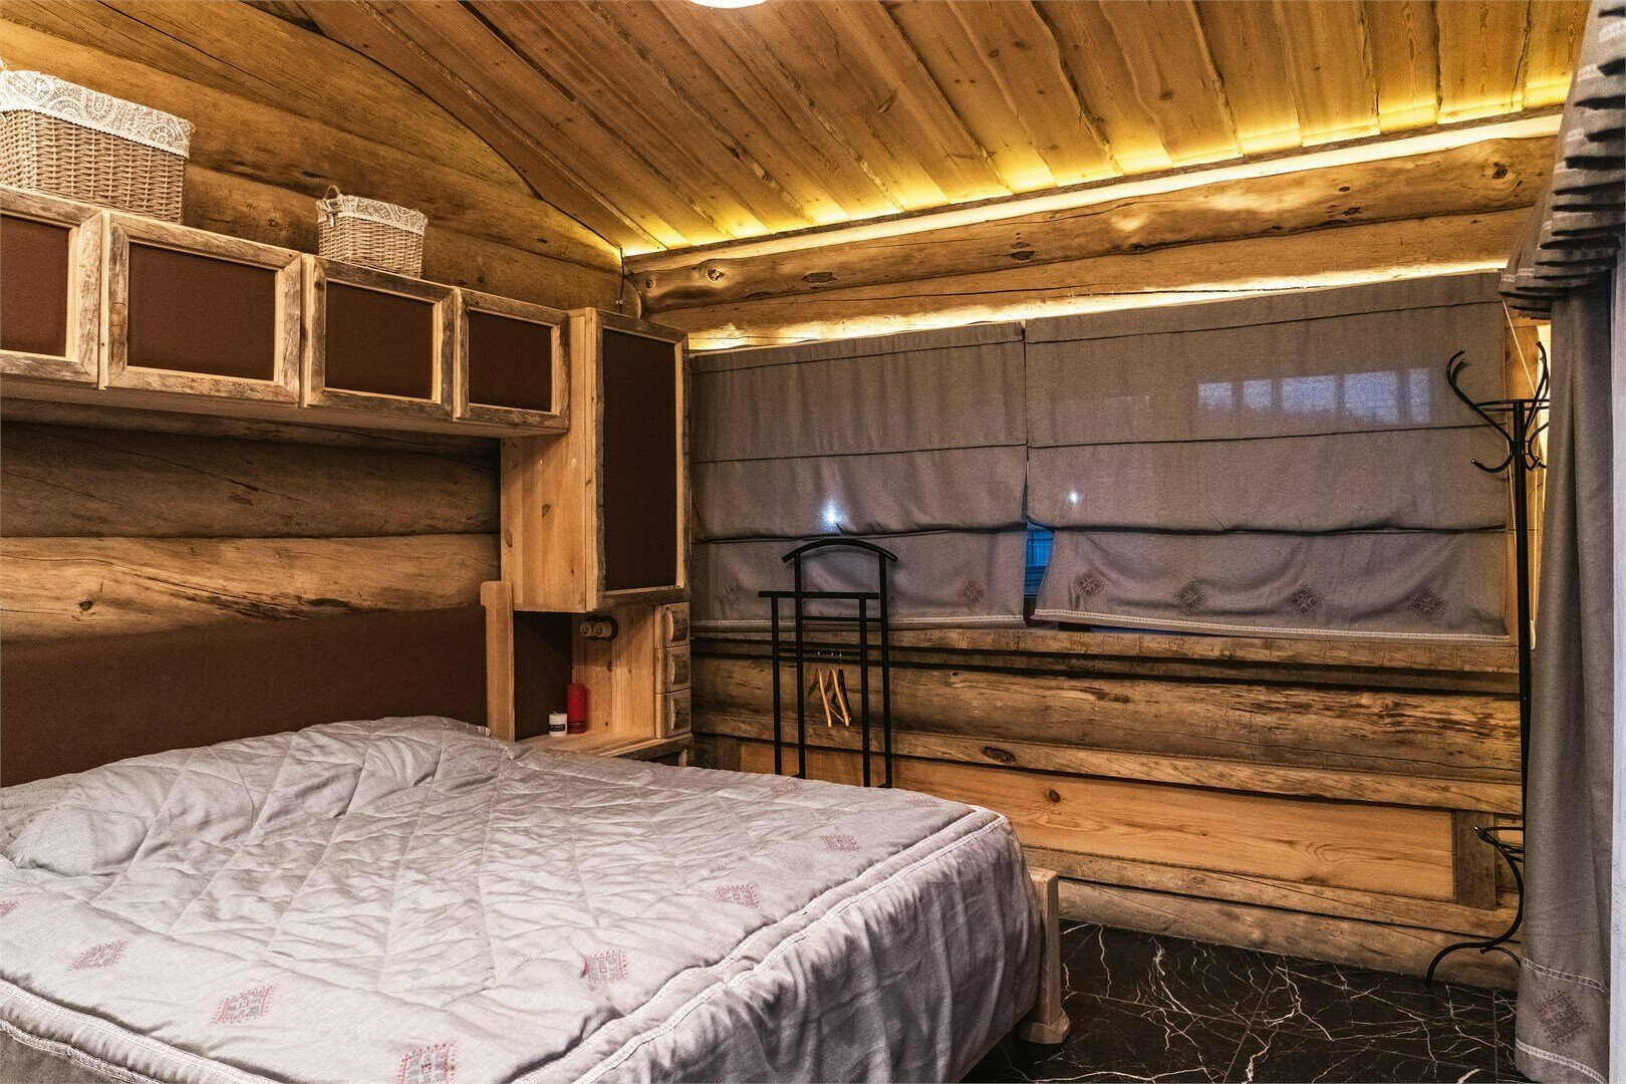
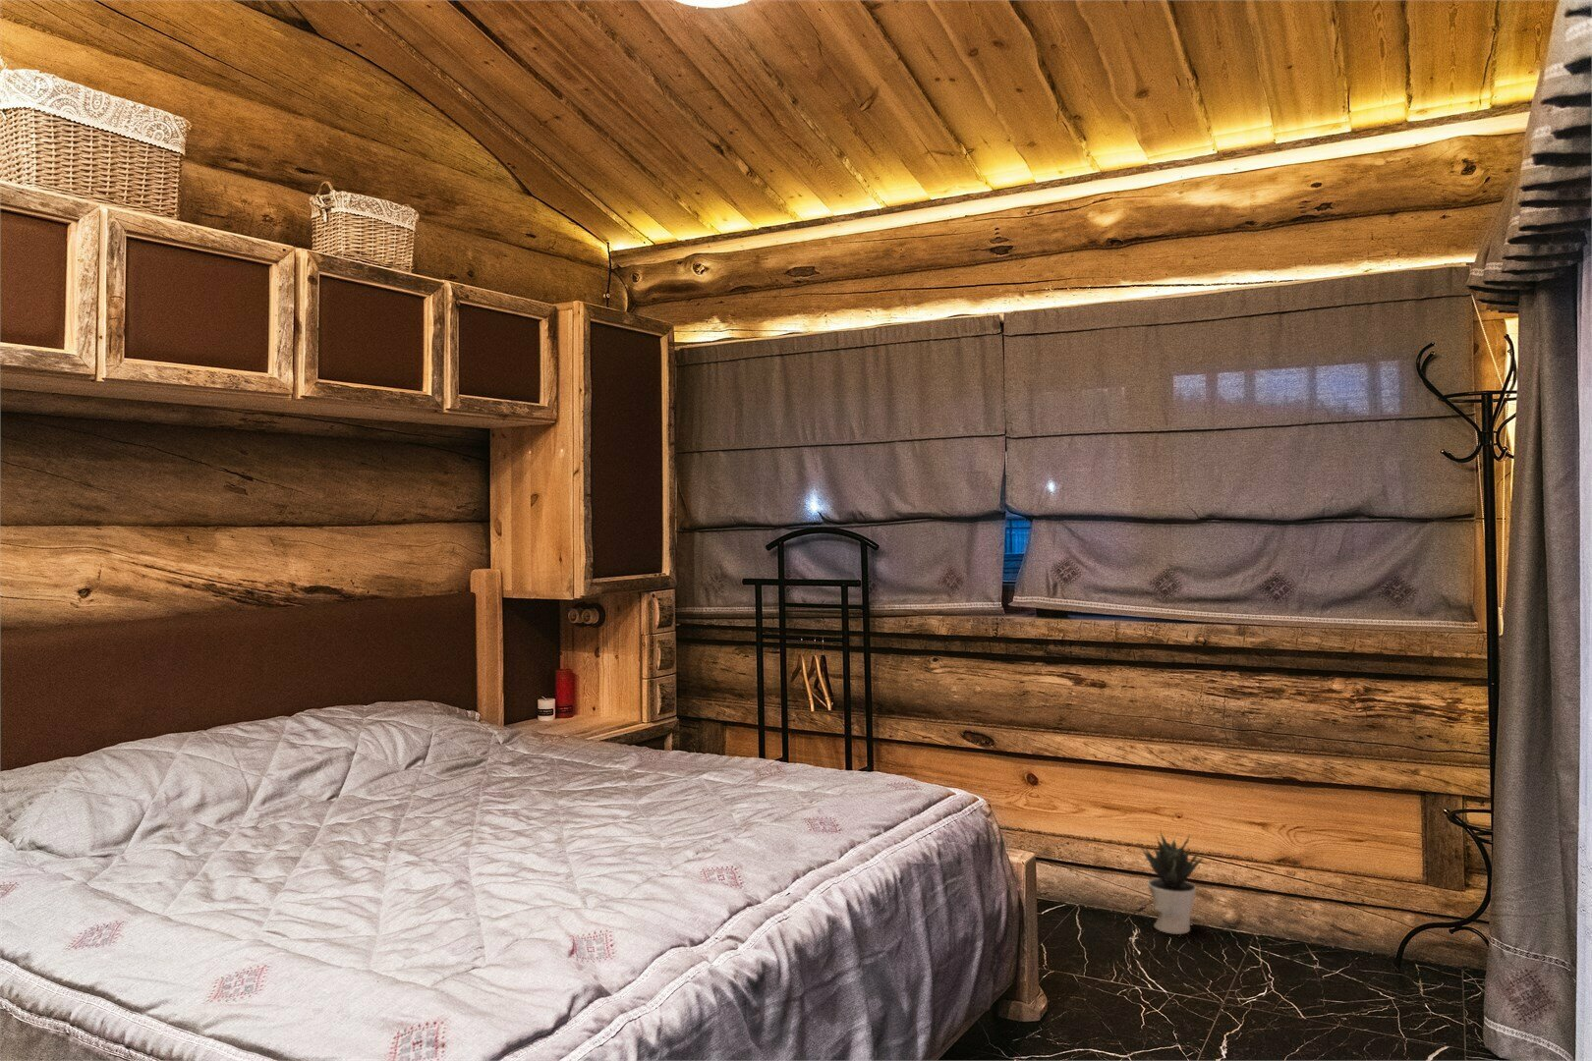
+ potted plant [1138,829,1208,935]
